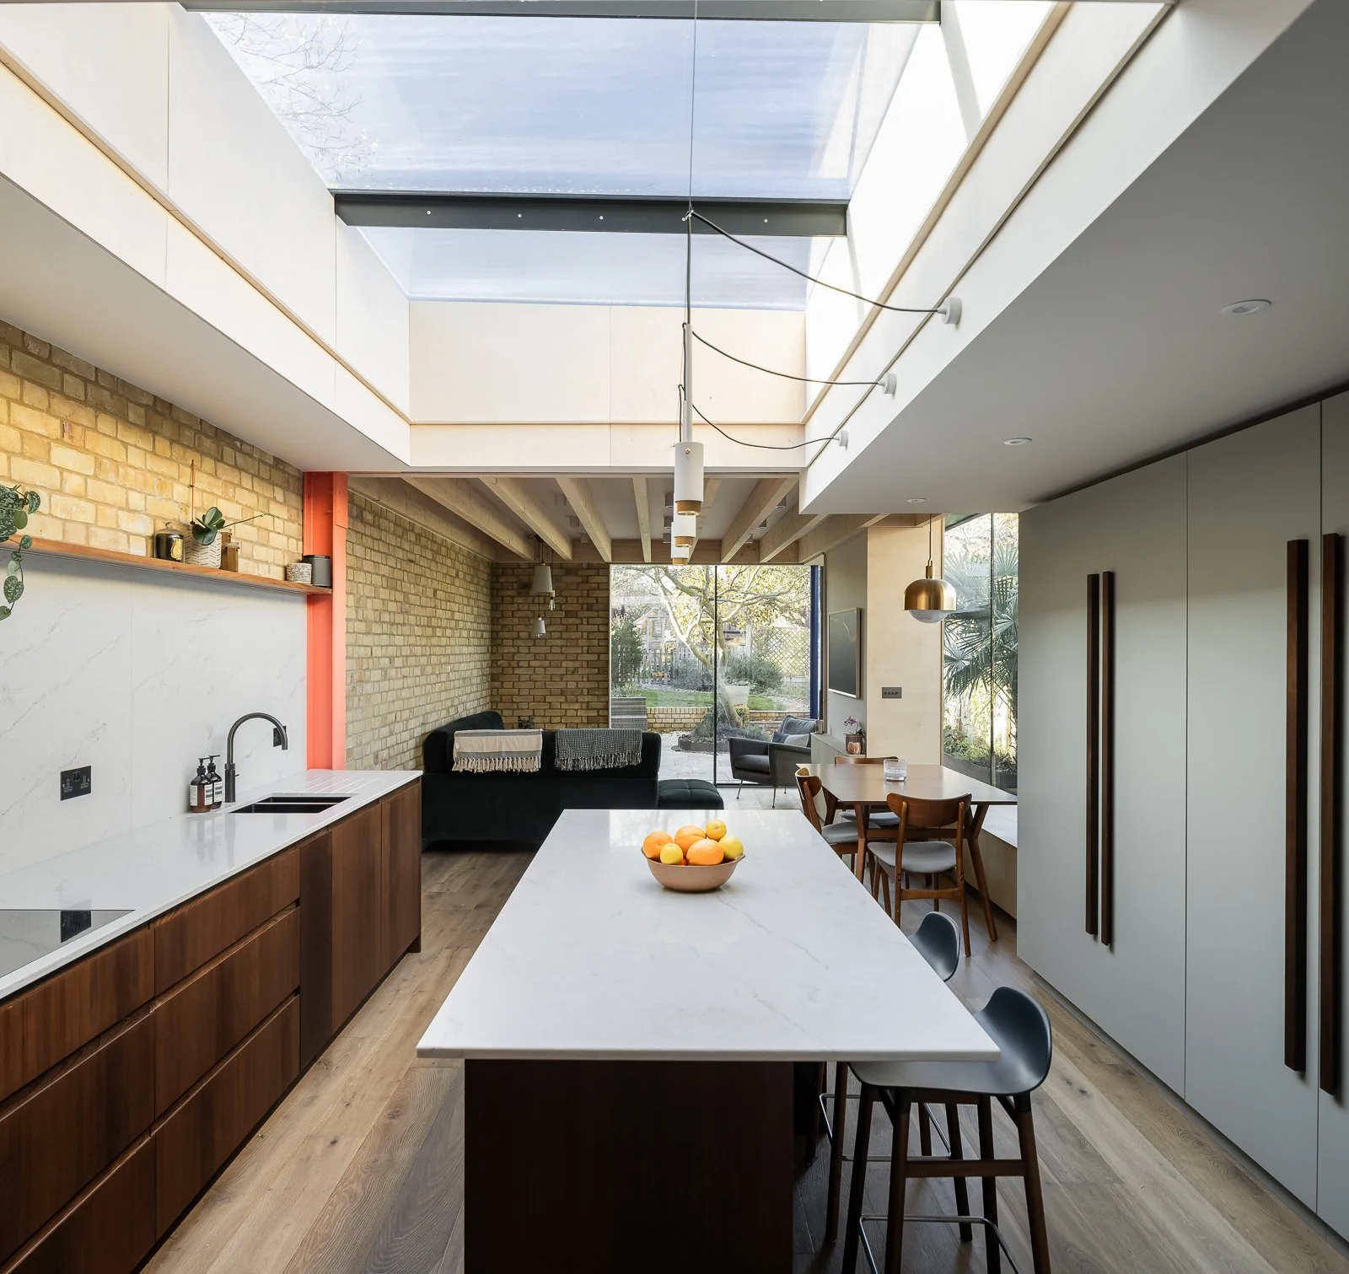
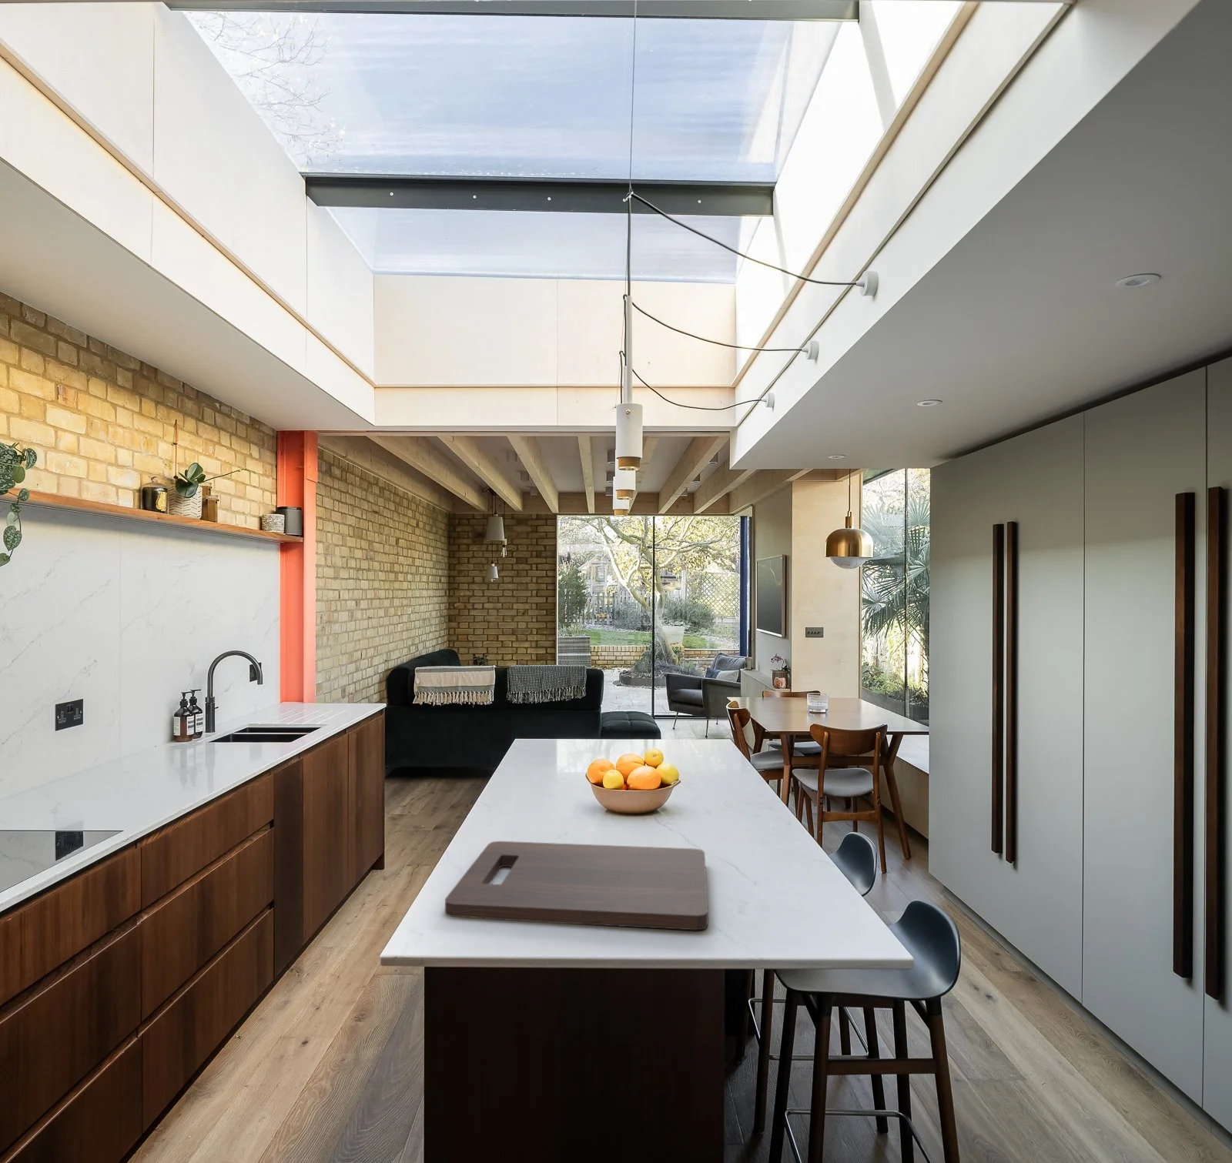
+ cutting board [444,841,709,930]
